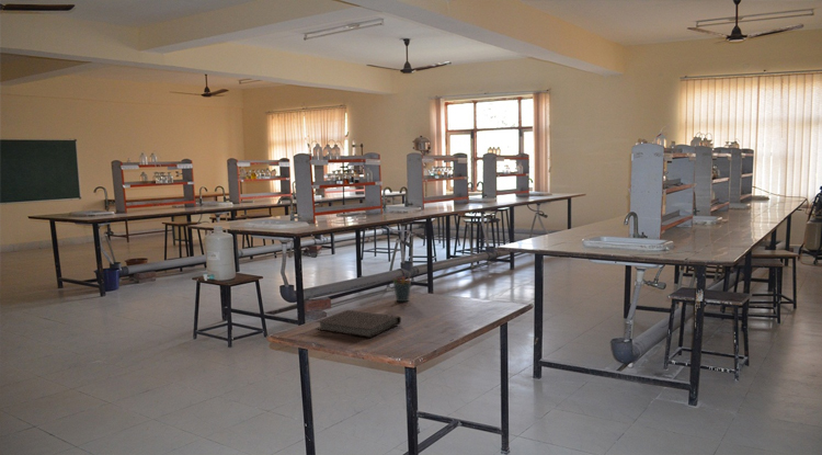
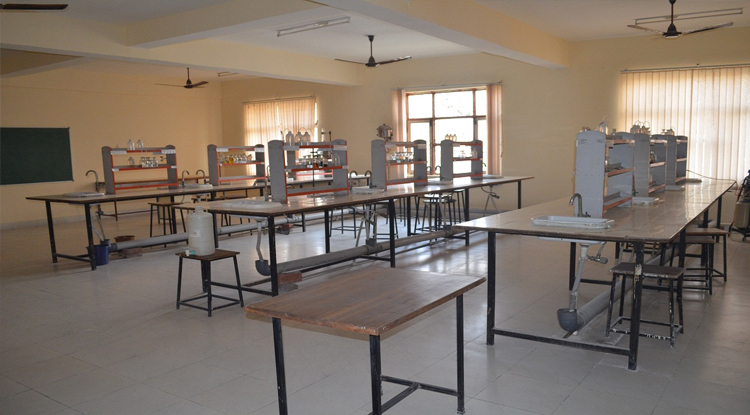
- pen holder [391,271,412,303]
- notebook [315,309,402,339]
